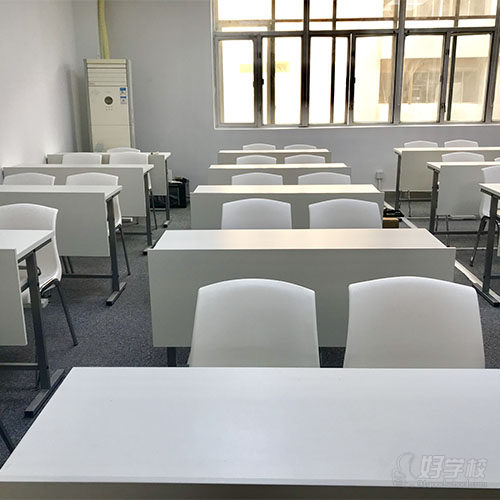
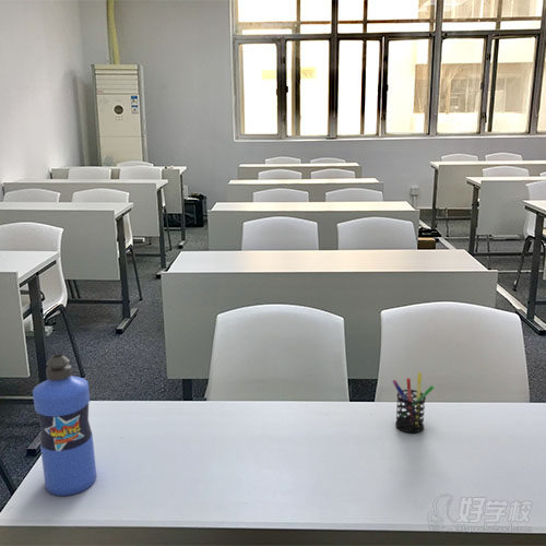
+ pen holder [392,371,435,434]
+ water bottle [32,353,97,497]
